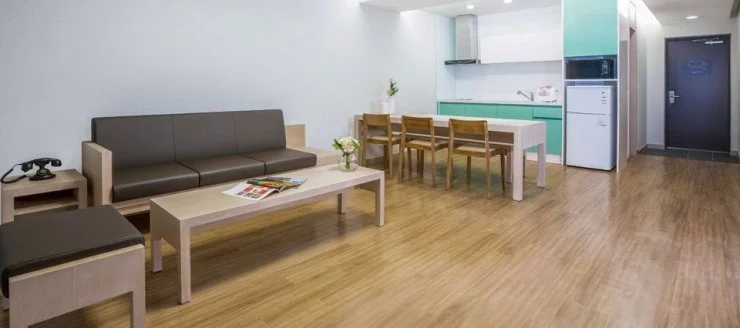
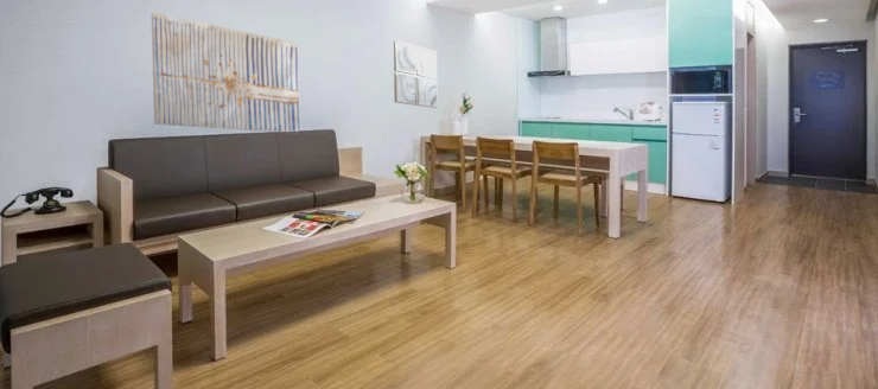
+ wall art [151,12,300,133]
+ wall art [393,40,438,109]
